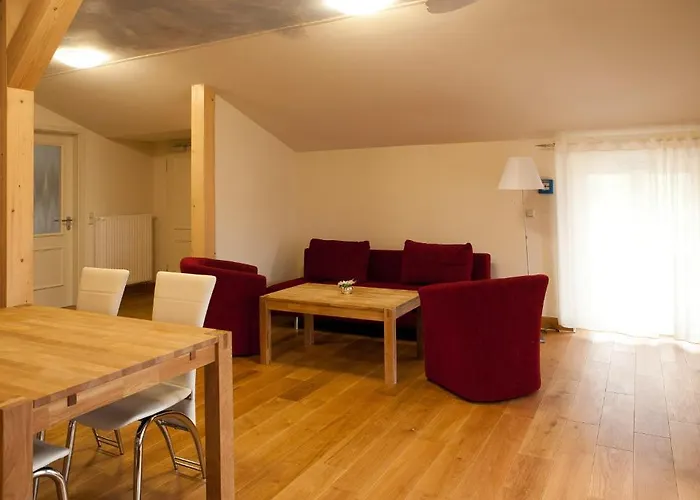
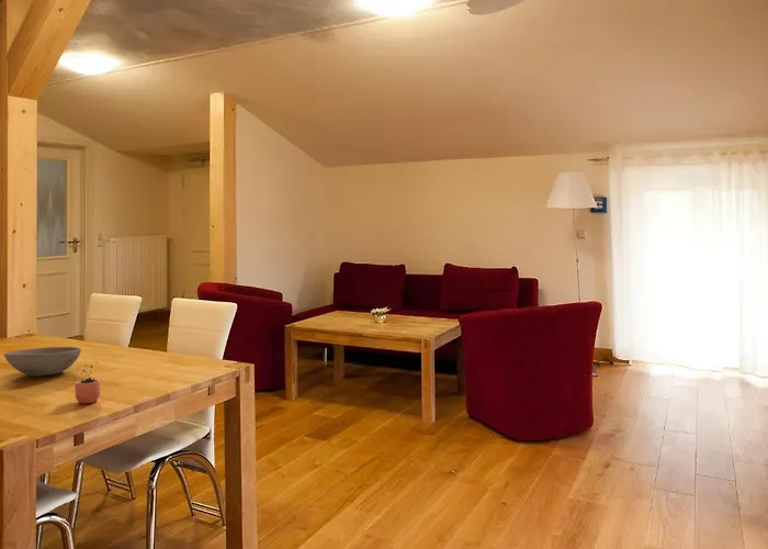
+ cocoa [74,360,101,404]
+ bowl [3,346,82,377]
